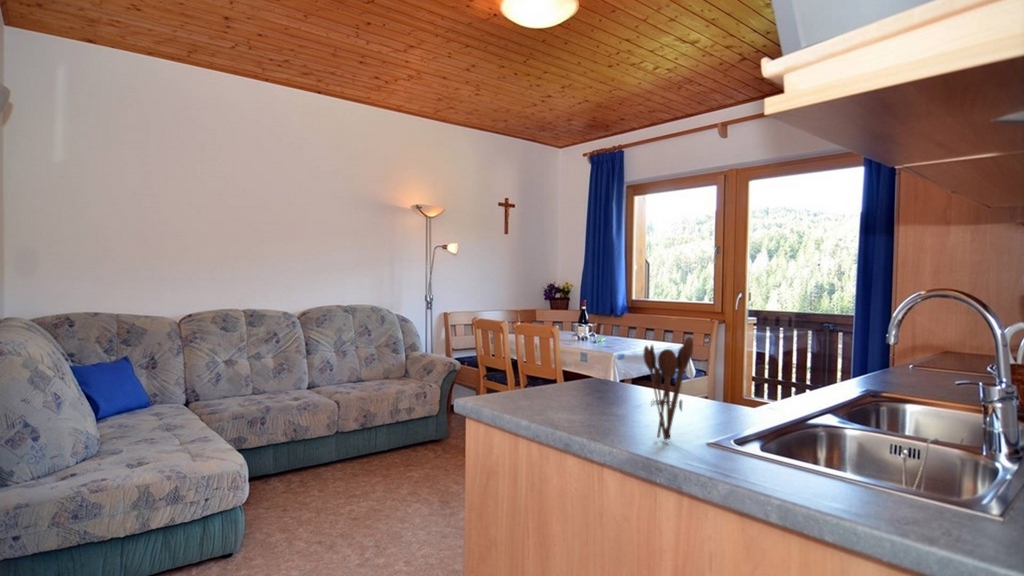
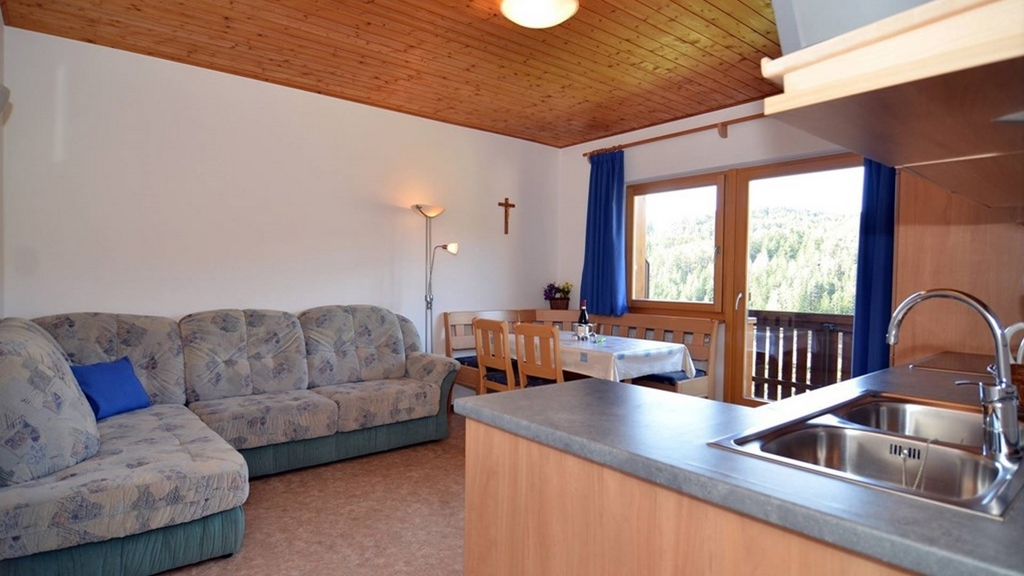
- utensil holder [642,336,694,442]
